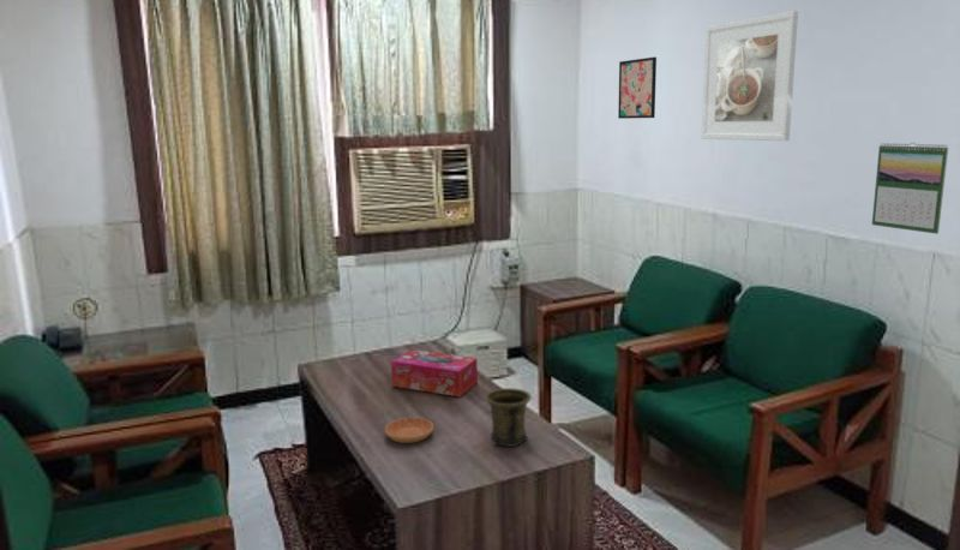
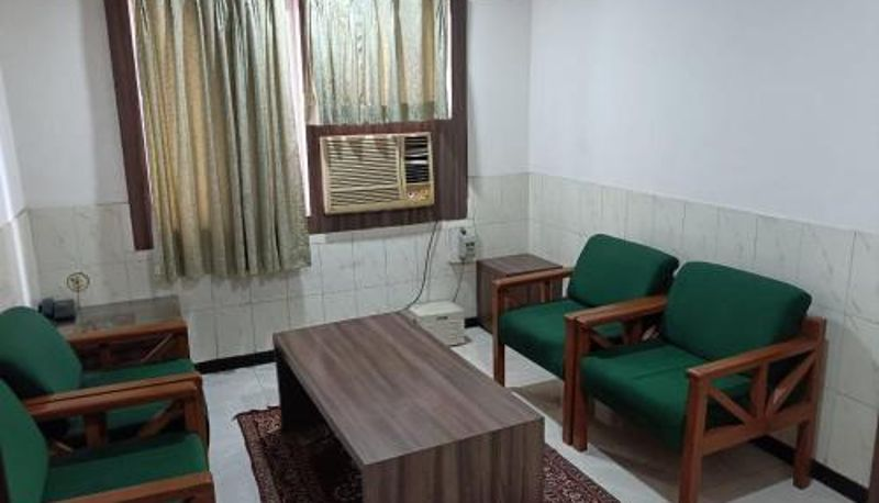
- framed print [701,10,799,142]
- calendar [871,142,949,235]
- tissue box [390,348,479,397]
- mug [484,387,533,448]
- wall art [617,55,658,120]
- saucer [384,417,434,444]
